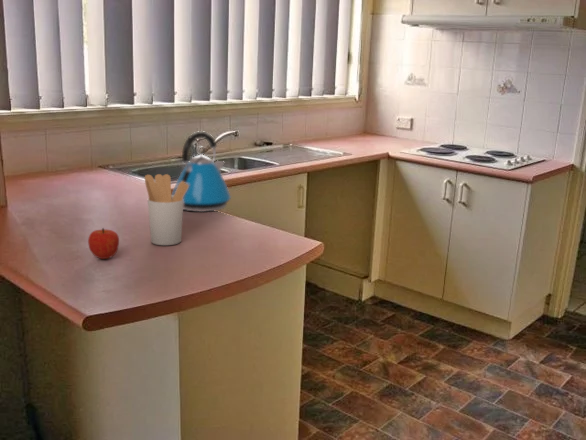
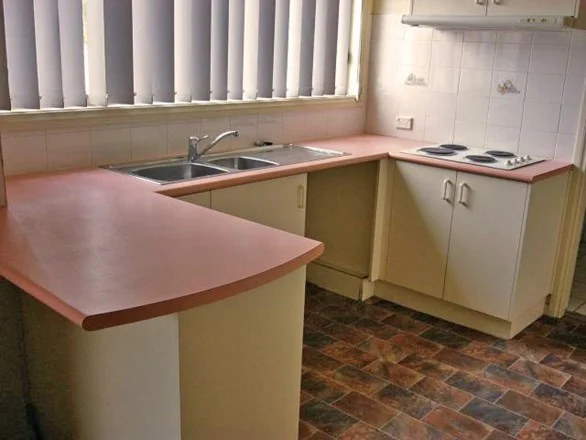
- fruit [87,227,120,260]
- kettle [171,130,232,213]
- utensil holder [144,173,189,246]
